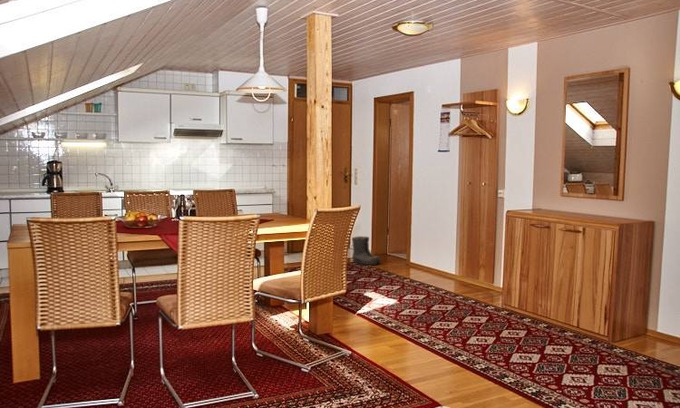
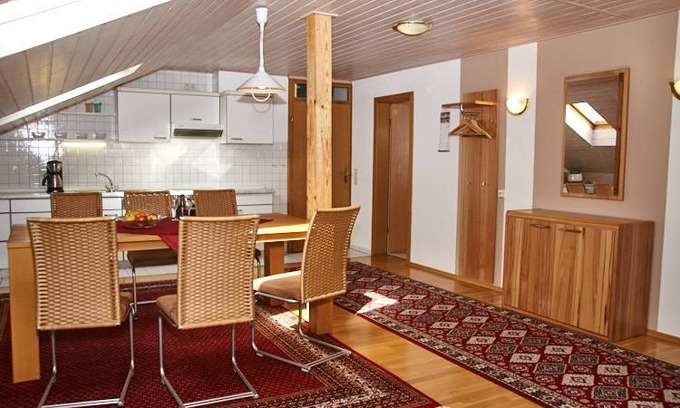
- boots [351,235,382,266]
